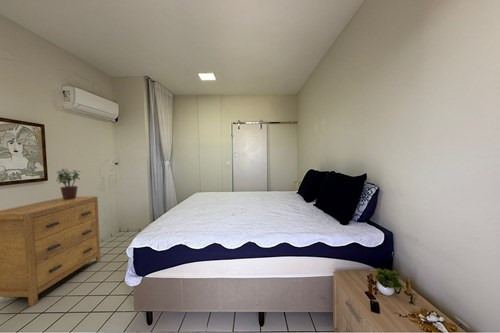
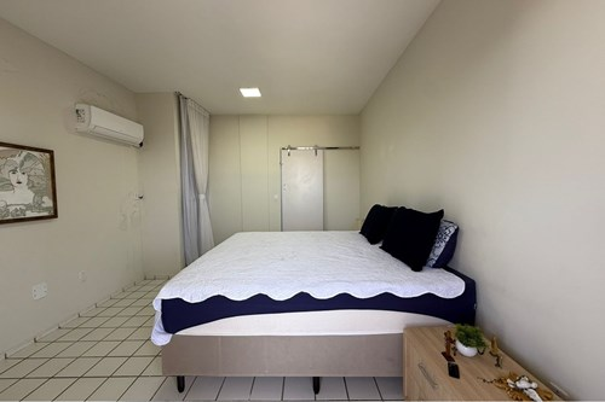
- potted plant [55,168,81,200]
- dresser [0,195,101,307]
